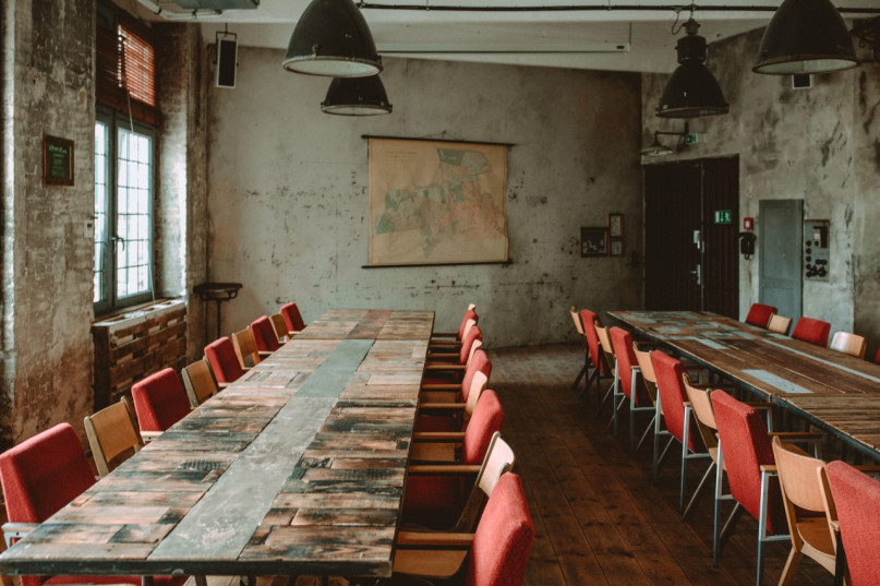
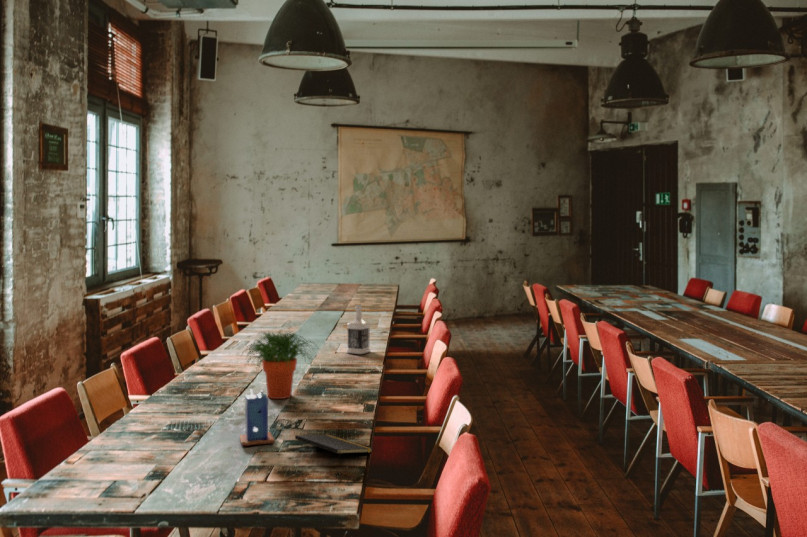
+ notepad [294,434,374,465]
+ candle [238,387,276,447]
+ bottle [345,305,371,355]
+ potted plant [239,329,320,400]
